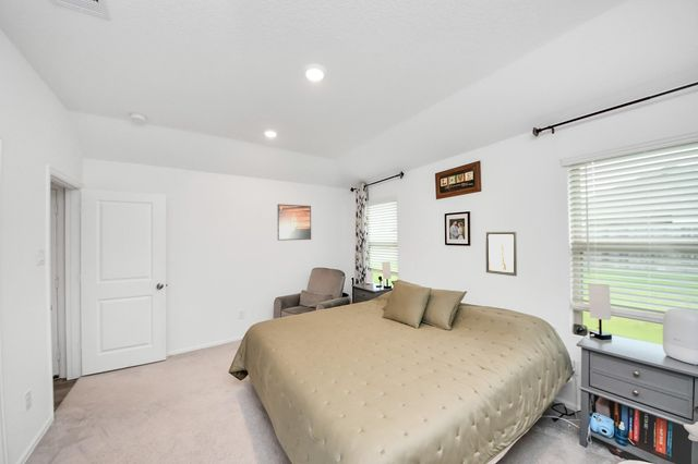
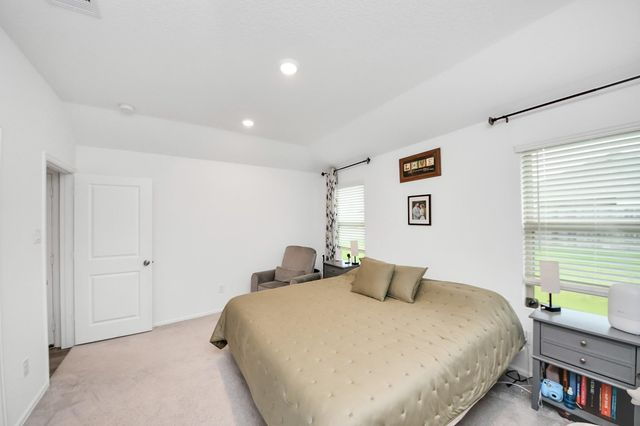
- wall art [484,231,518,278]
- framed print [277,204,312,242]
